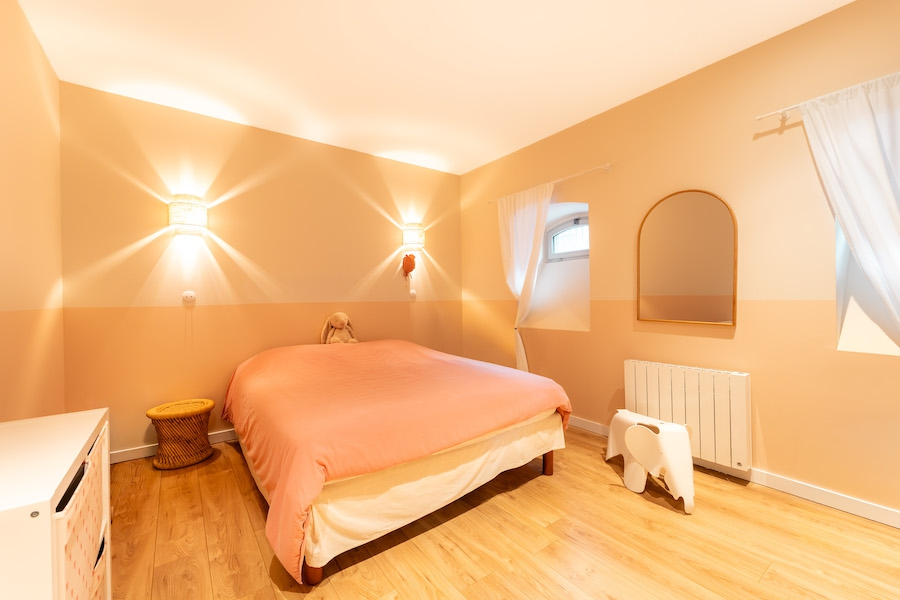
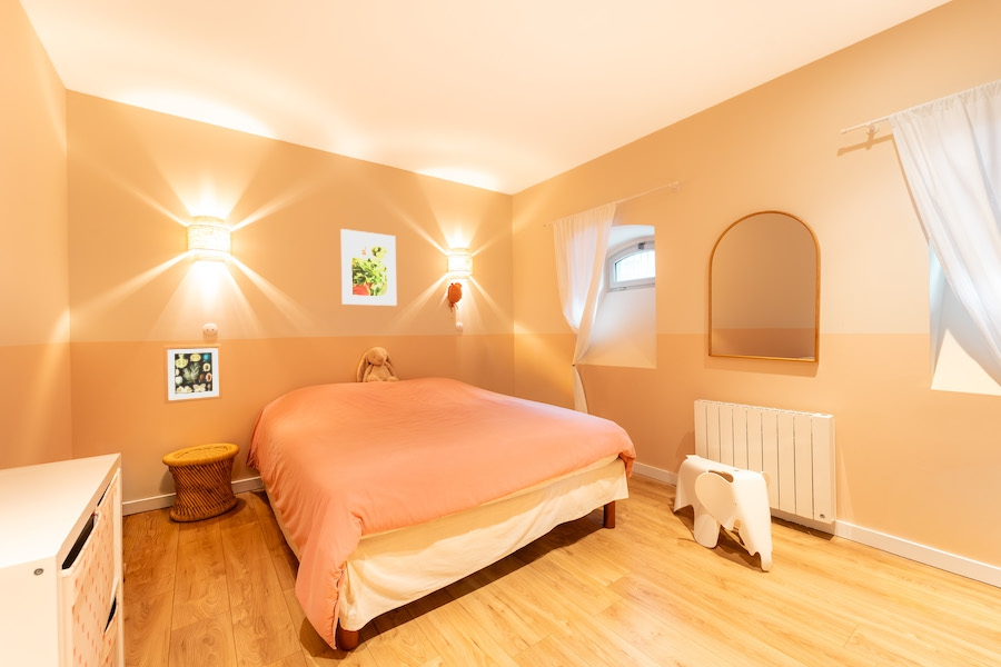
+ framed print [340,228,398,307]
+ wall art [162,344,224,405]
